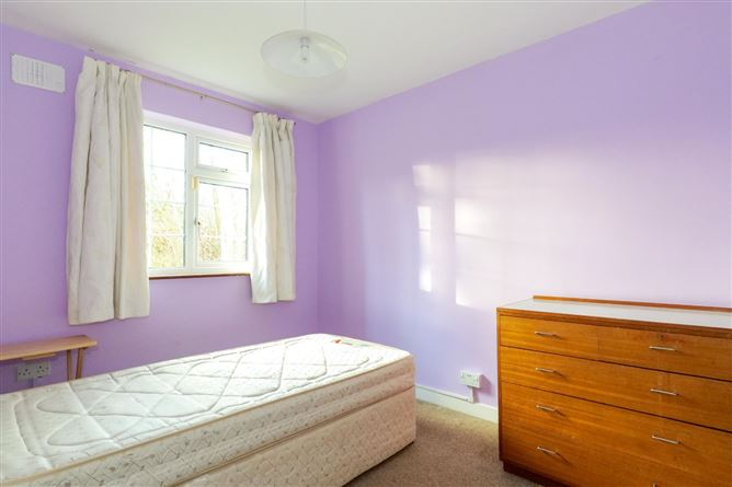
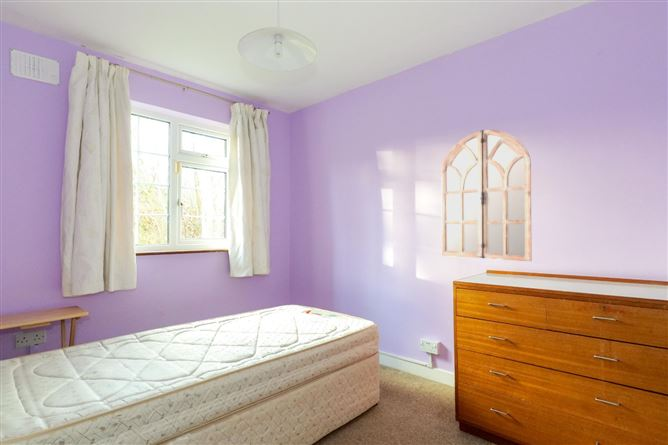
+ home mirror [441,129,532,262]
